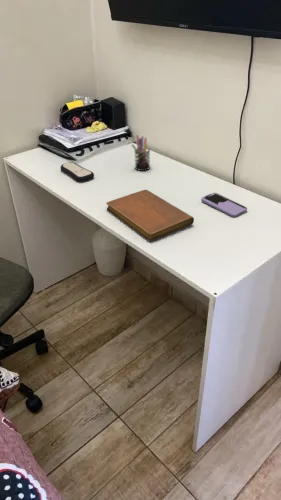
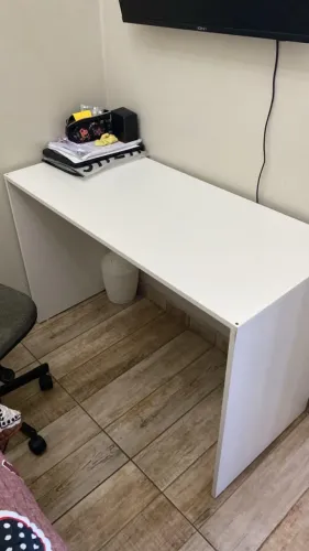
- pen holder [130,134,151,172]
- notebook [105,189,195,243]
- remote control [60,161,95,183]
- smartphone [200,192,248,218]
